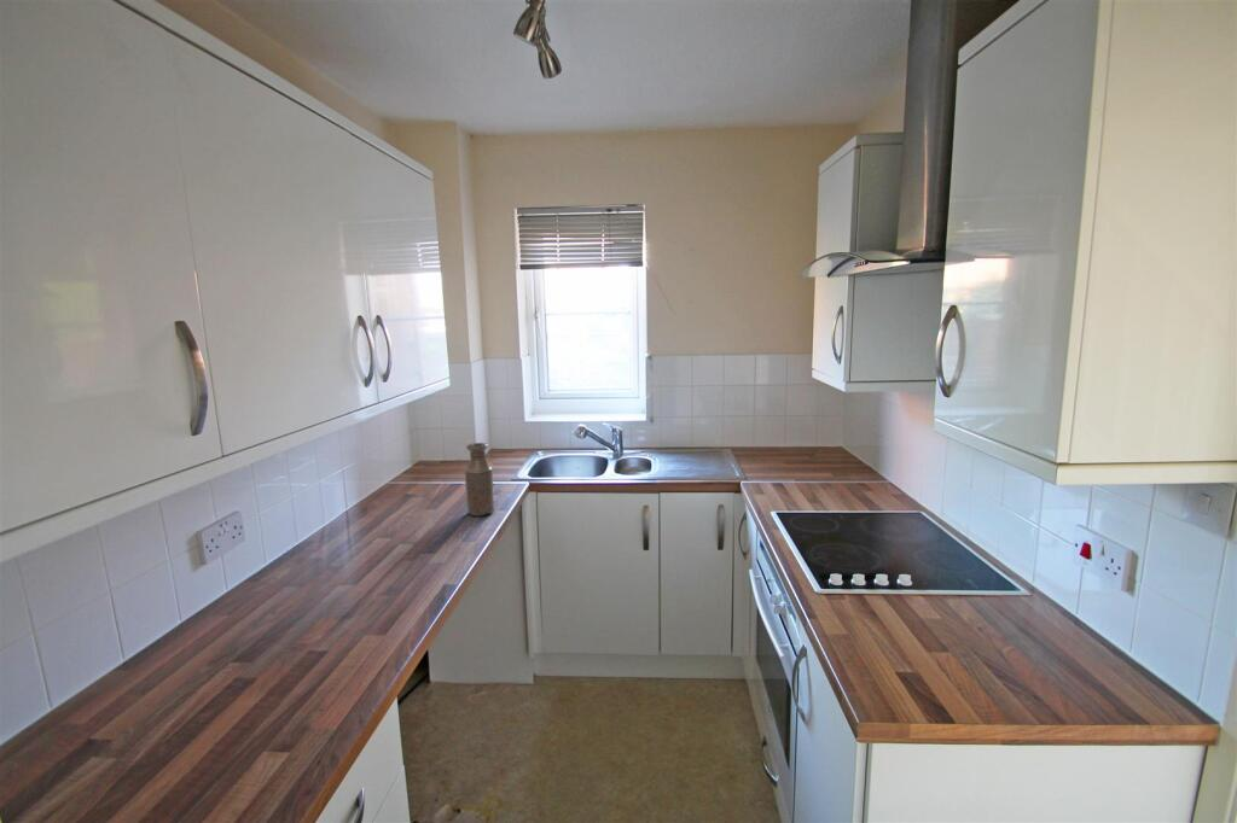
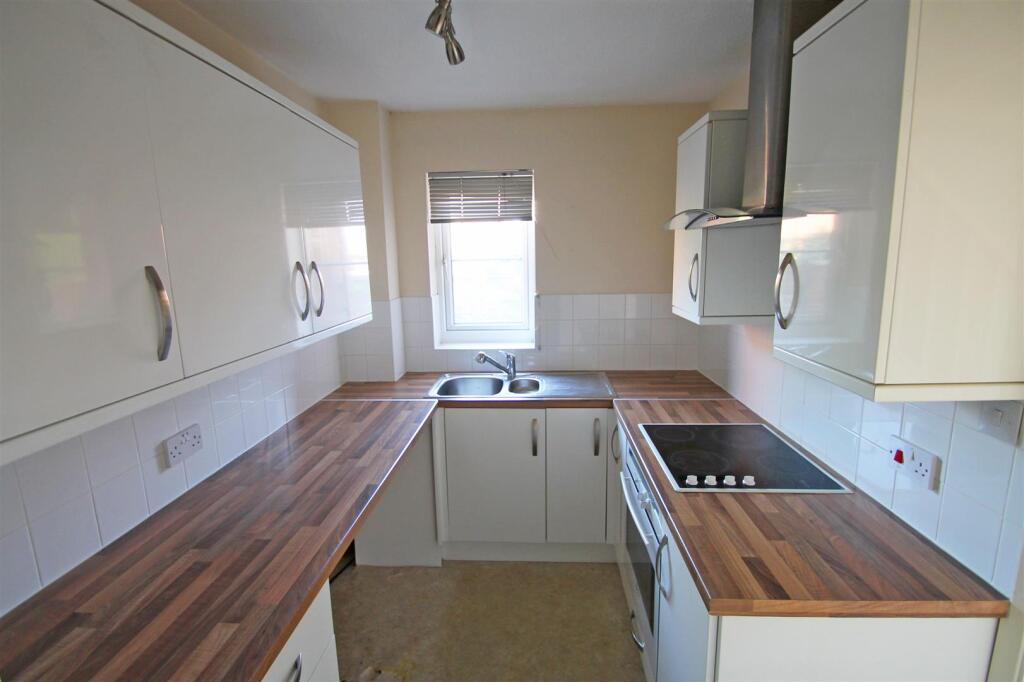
- bottle [464,442,495,516]
